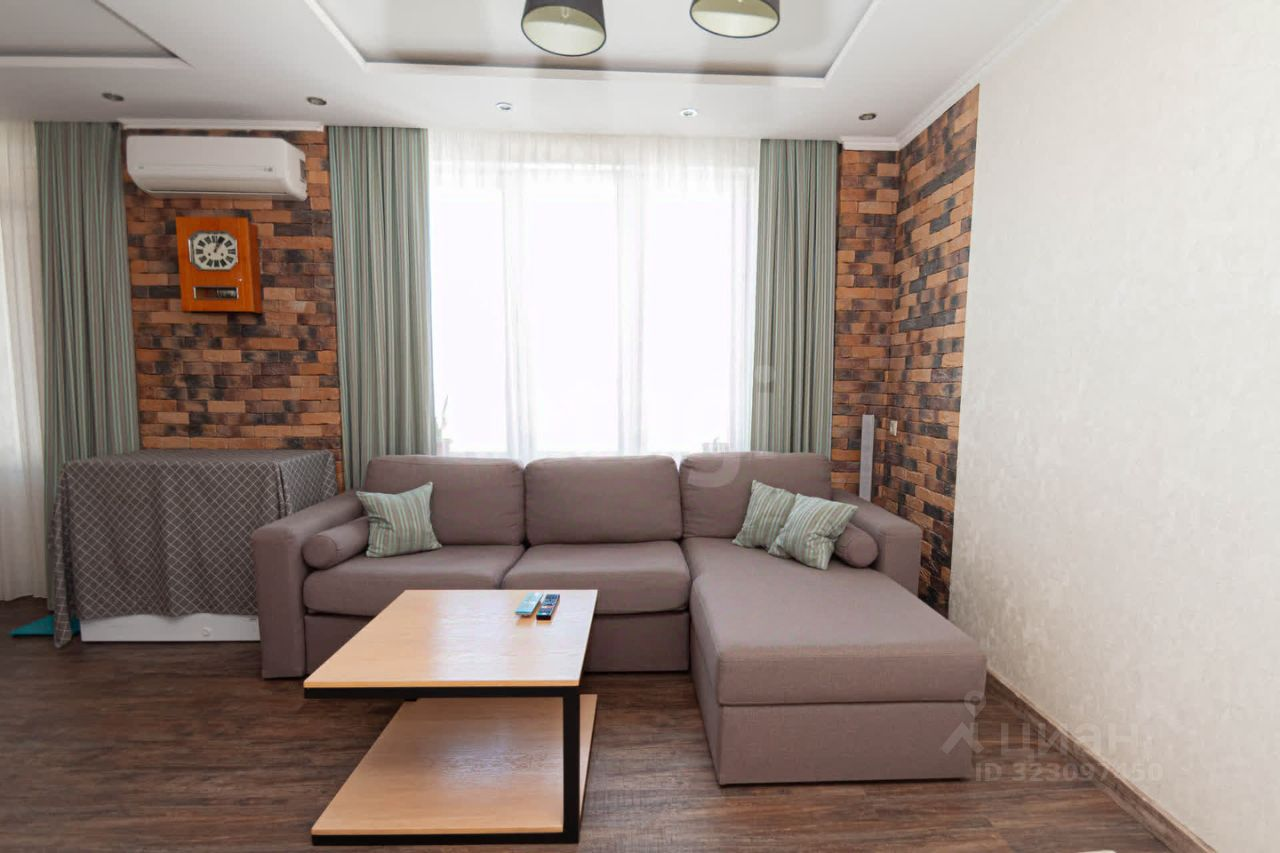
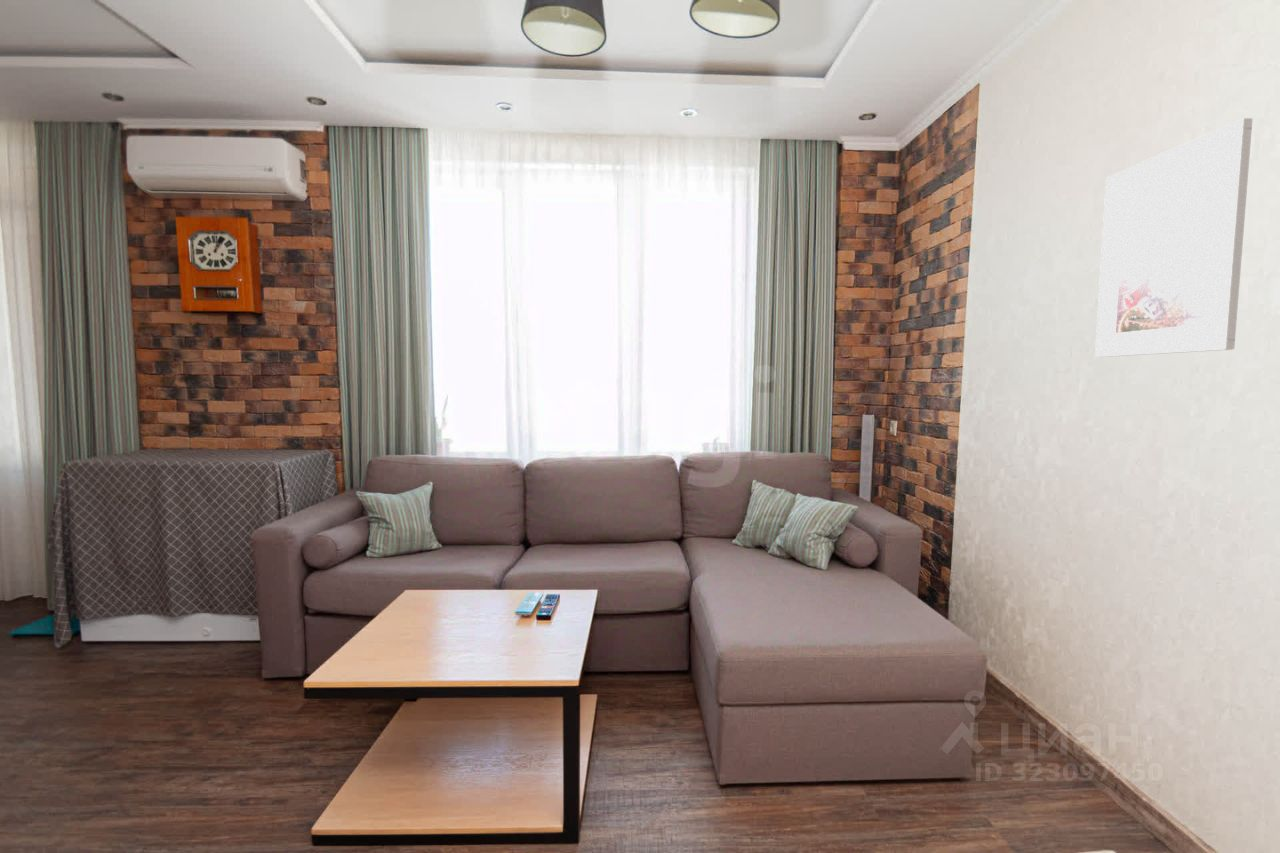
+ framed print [1094,117,1253,358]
